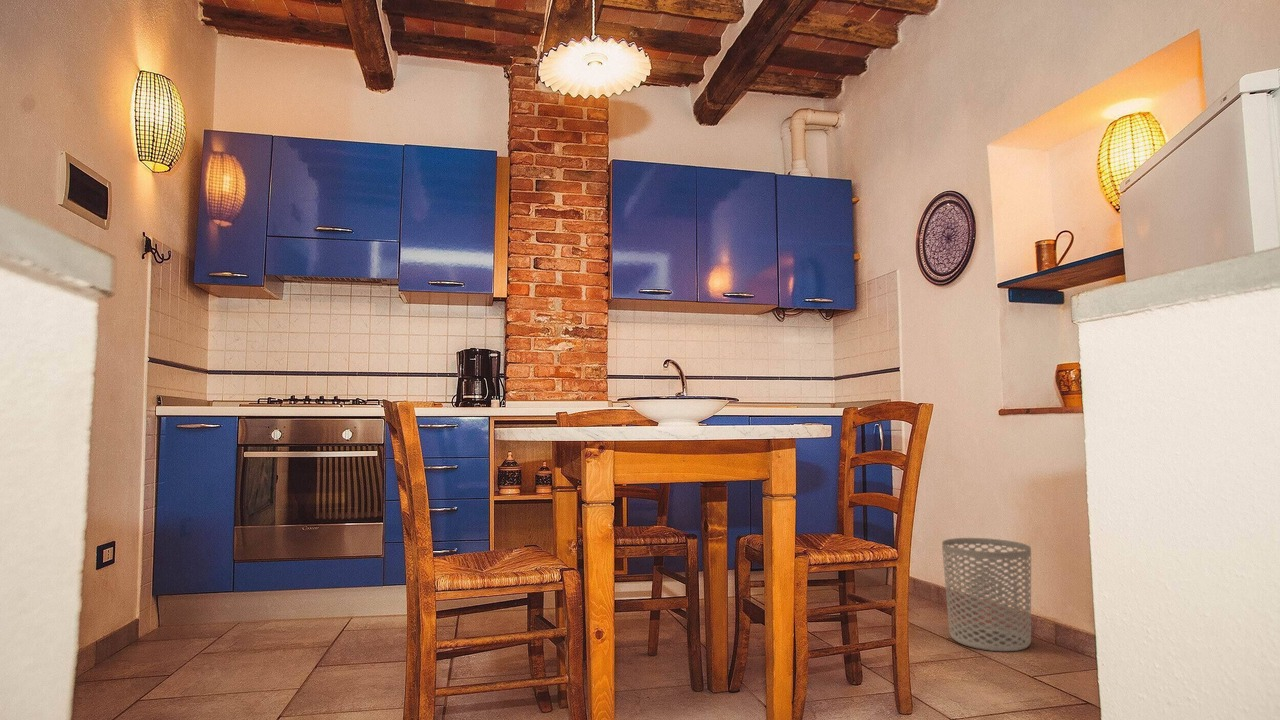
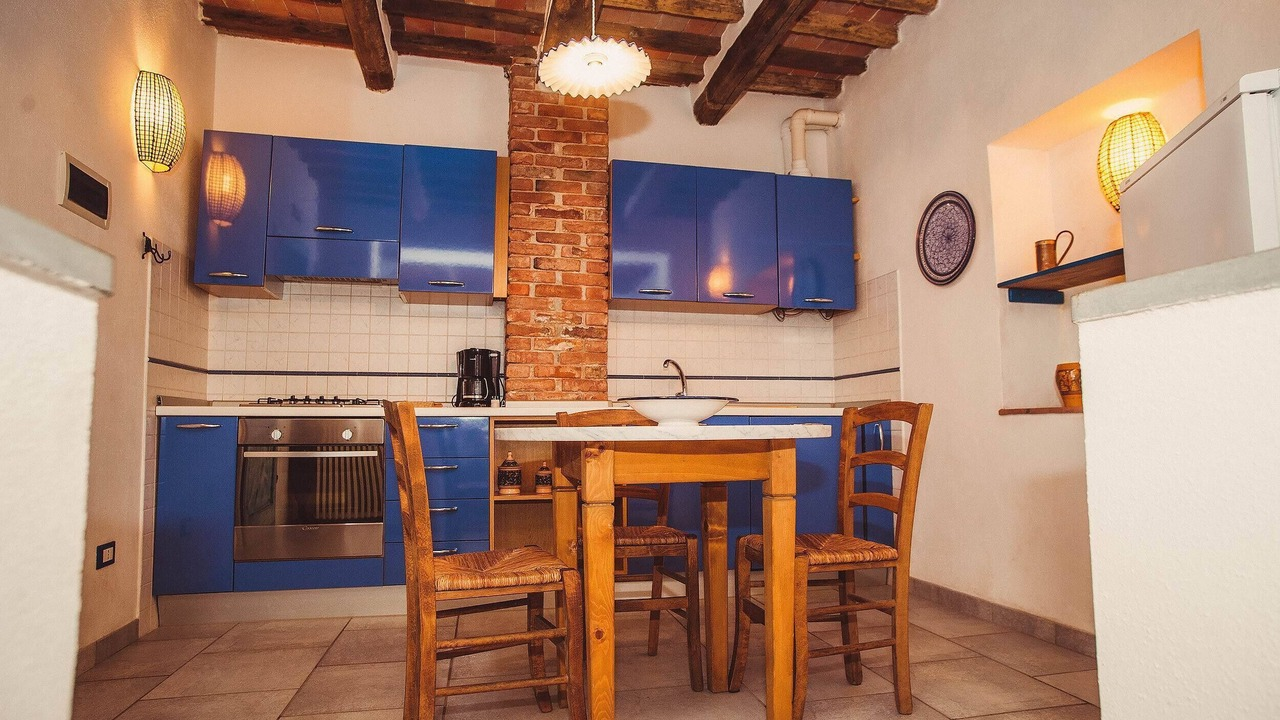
- waste bin [941,537,1032,652]
